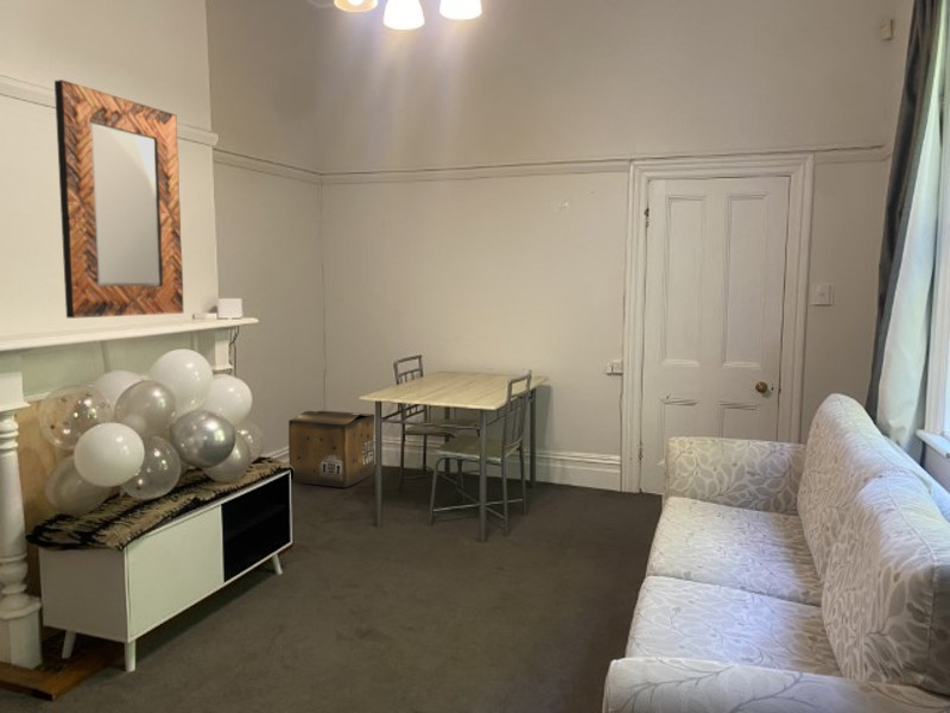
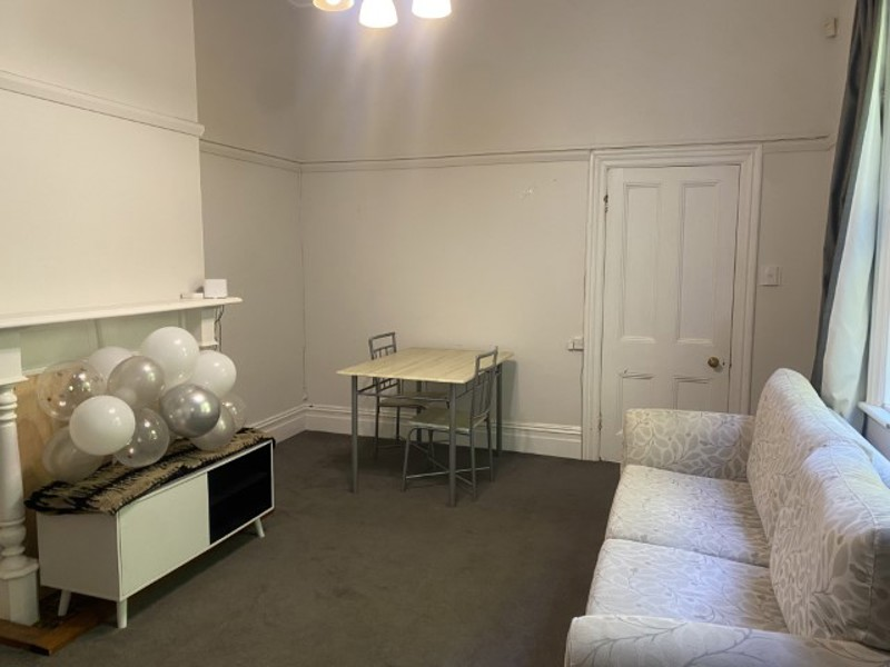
- cardboard box [287,410,376,488]
- home mirror [53,78,184,320]
